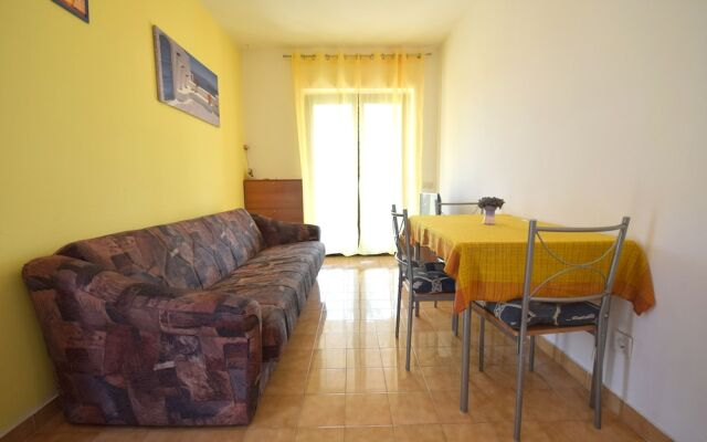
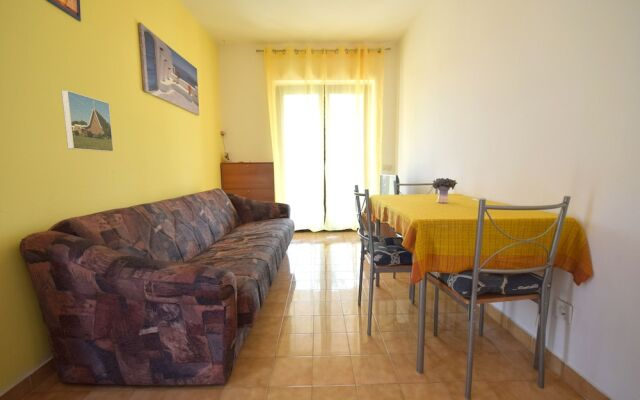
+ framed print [60,89,115,153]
